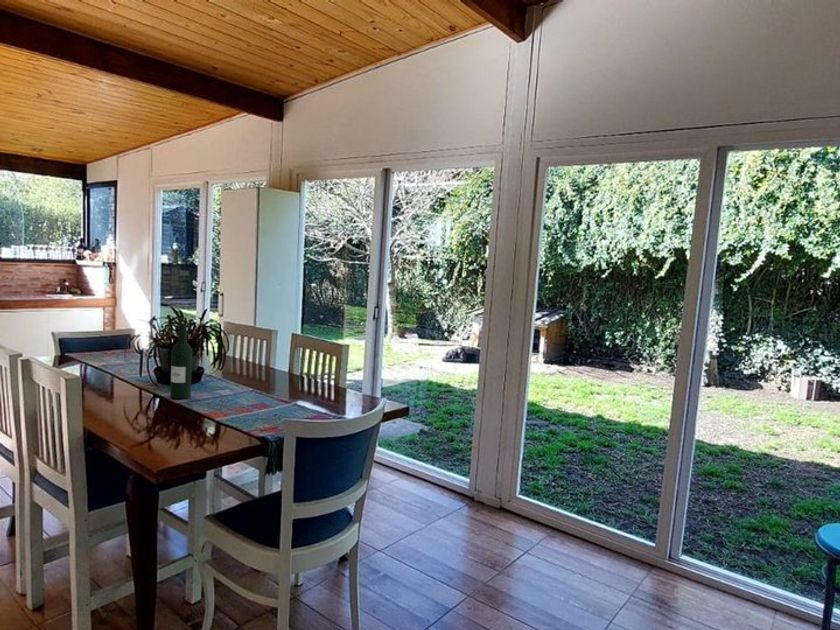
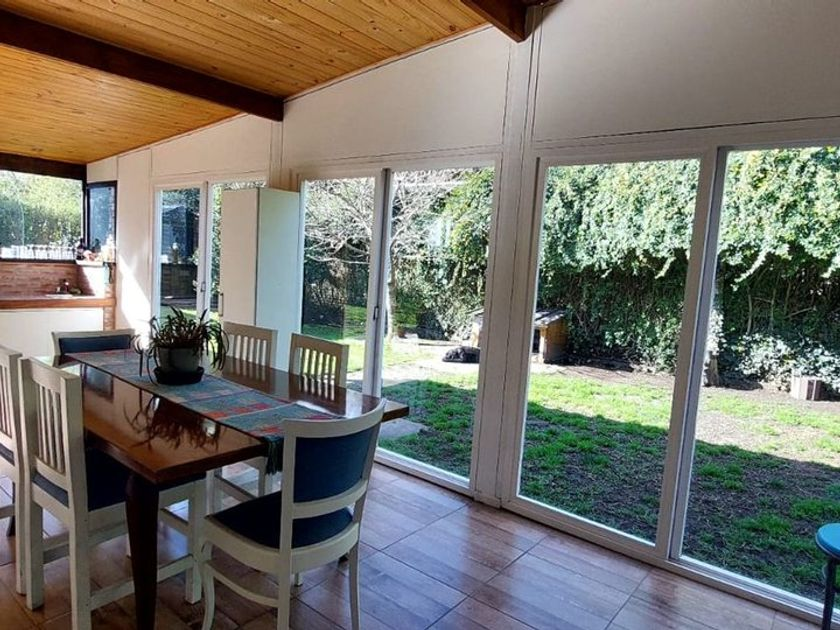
- wine bottle [169,323,193,400]
